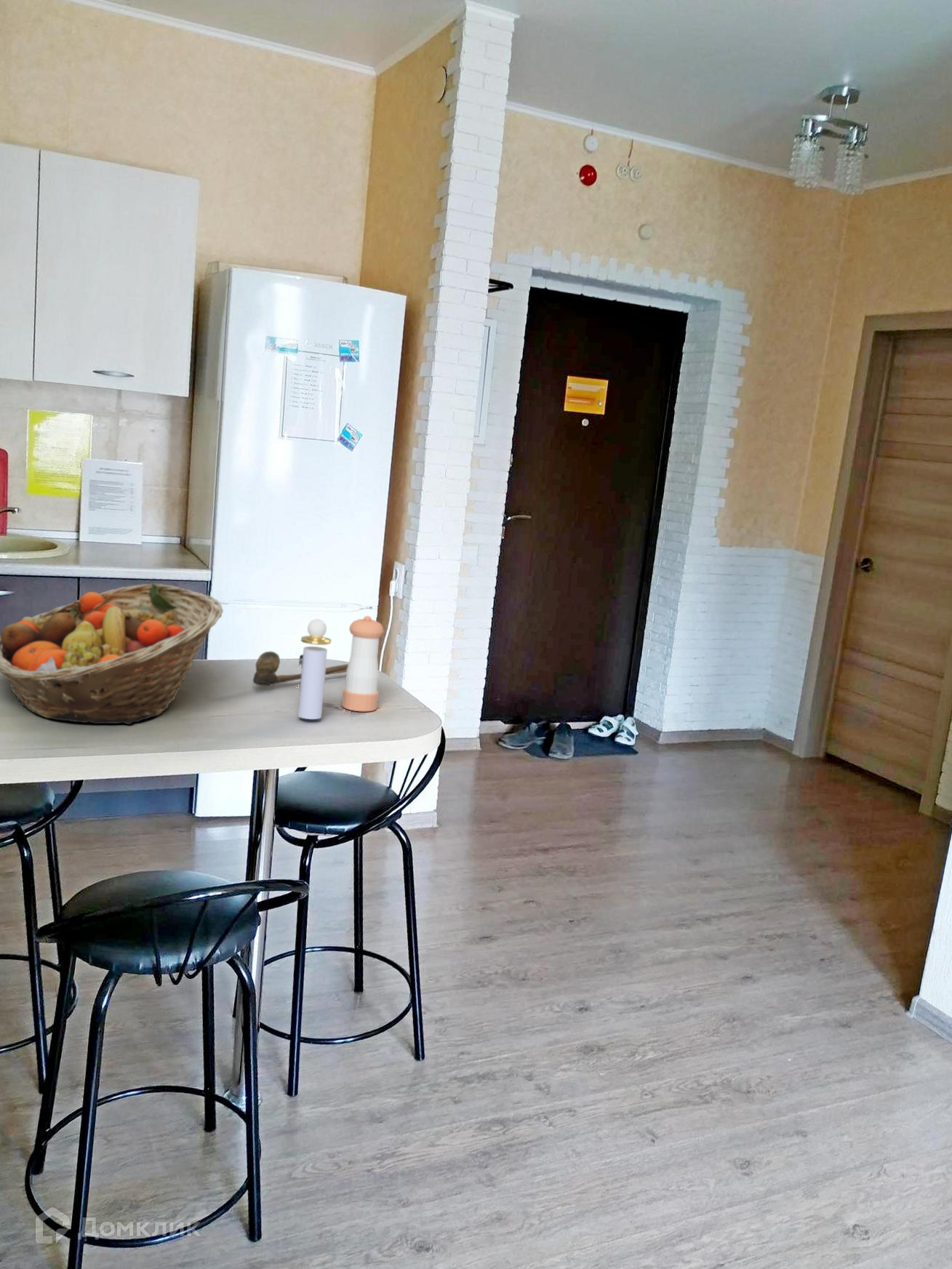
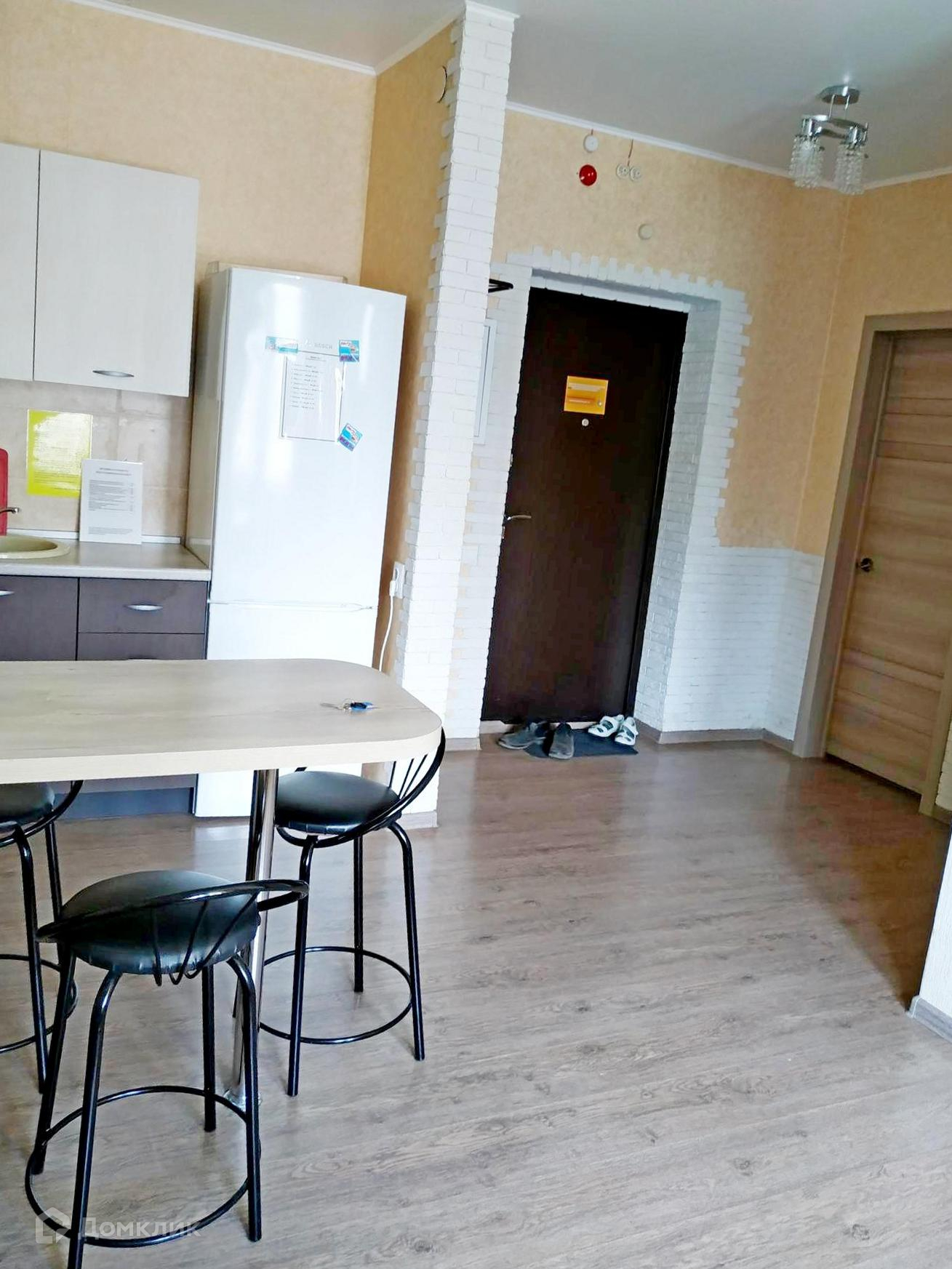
- fruit basket [0,583,224,725]
- pepper shaker [341,615,385,712]
- spoon [252,651,348,689]
- perfume bottle [297,618,332,720]
